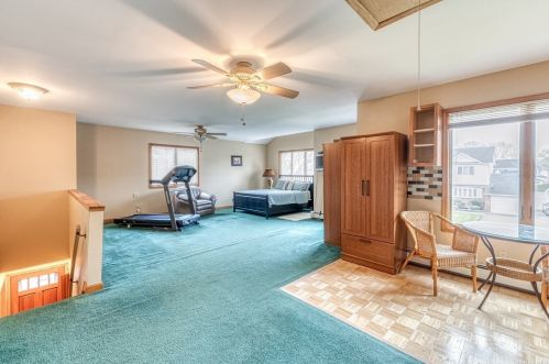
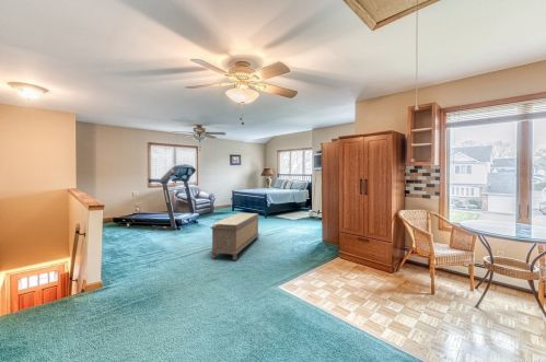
+ bench [209,212,260,260]
